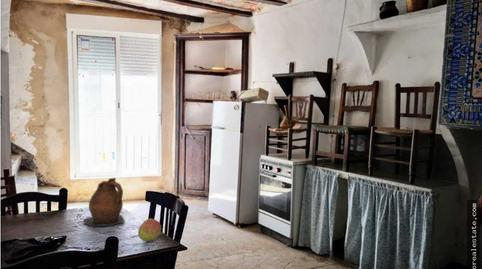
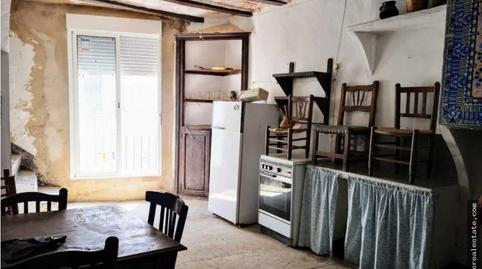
- ceramic pitcher [83,177,126,228]
- fruit [137,218,162,242]
